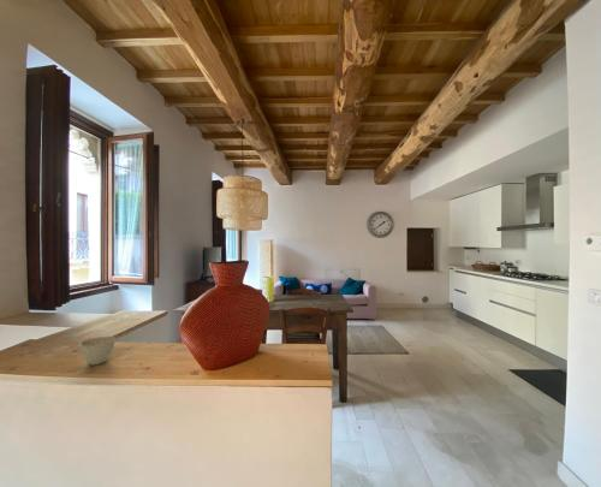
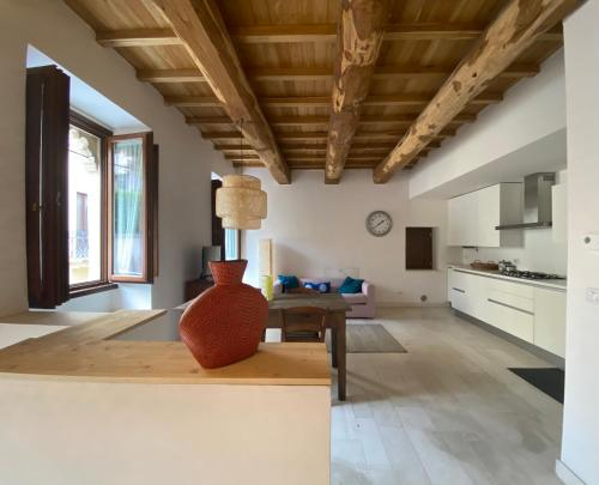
- flower pot [78,335,117,366]
